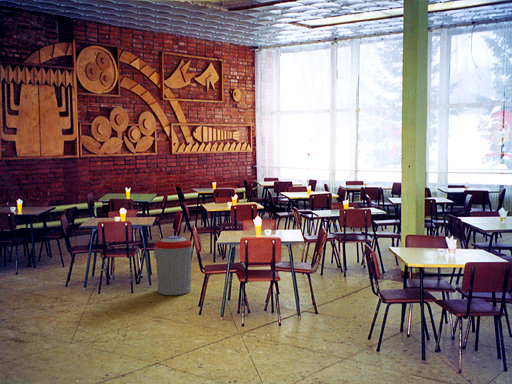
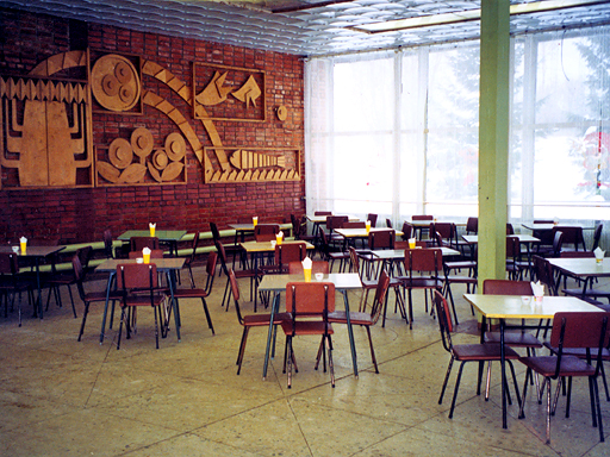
- trash can [153,235,194,296]
